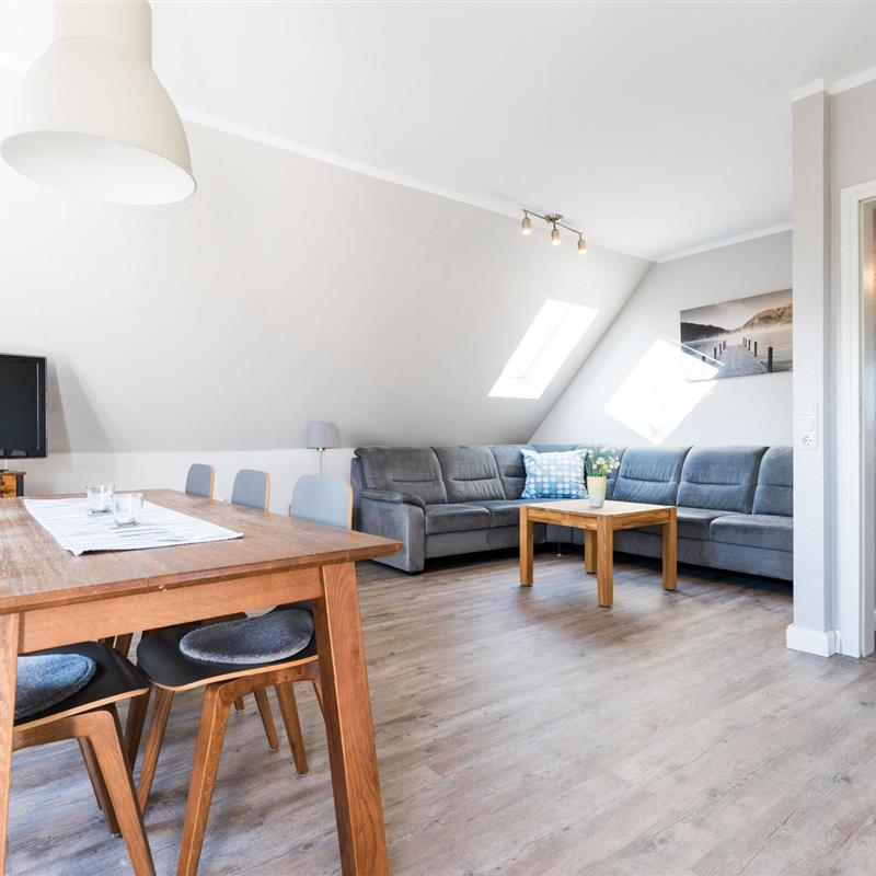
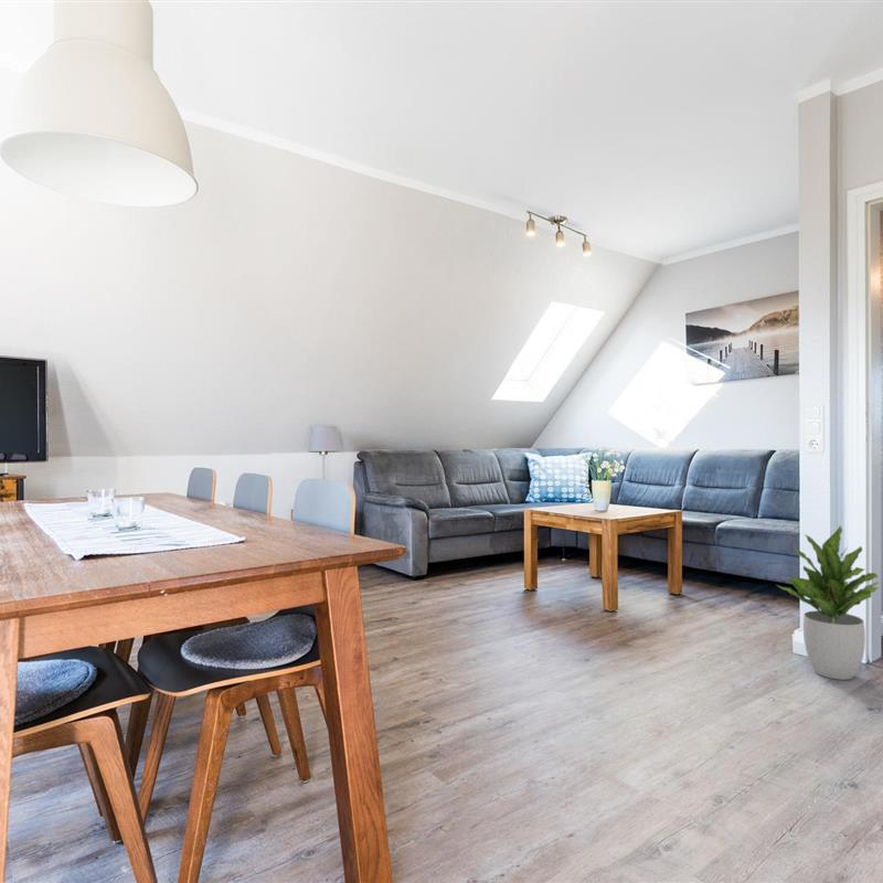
+ potted plant [776,524,880,681]
